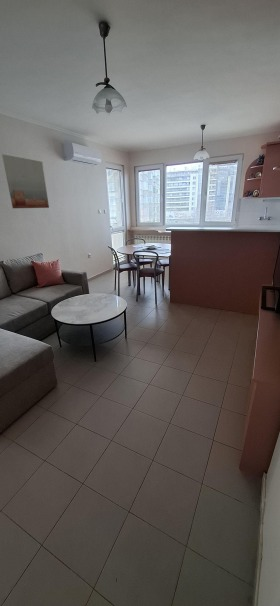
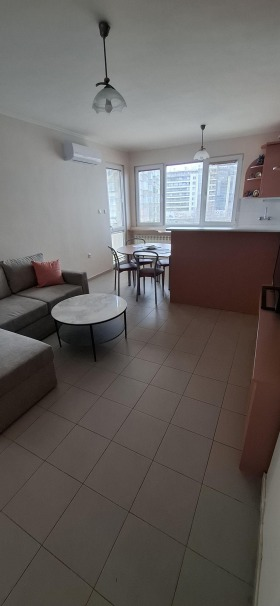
- wall art [1,154,50,209]
